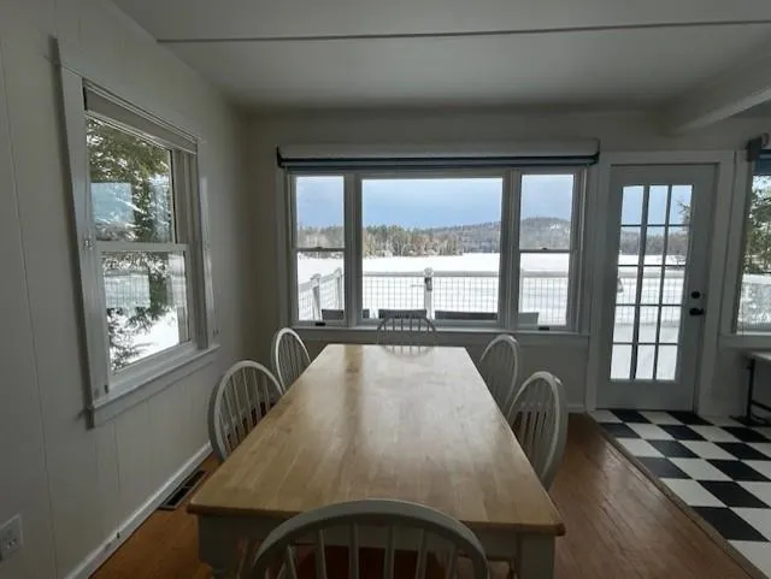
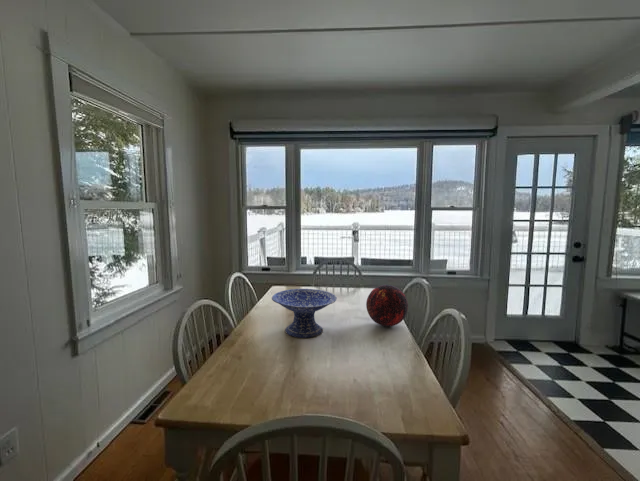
+ decorative orb [365,284,409,328]
+ decorative bowl [271,288,338,339]
